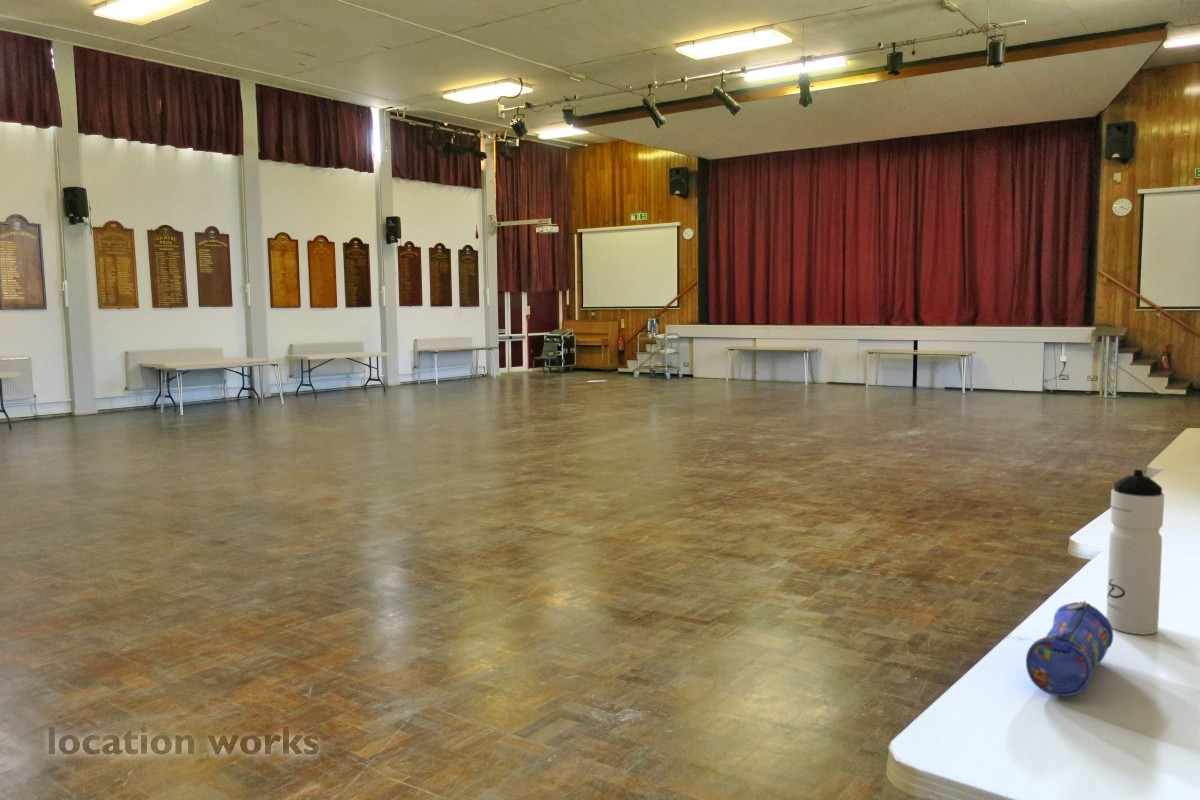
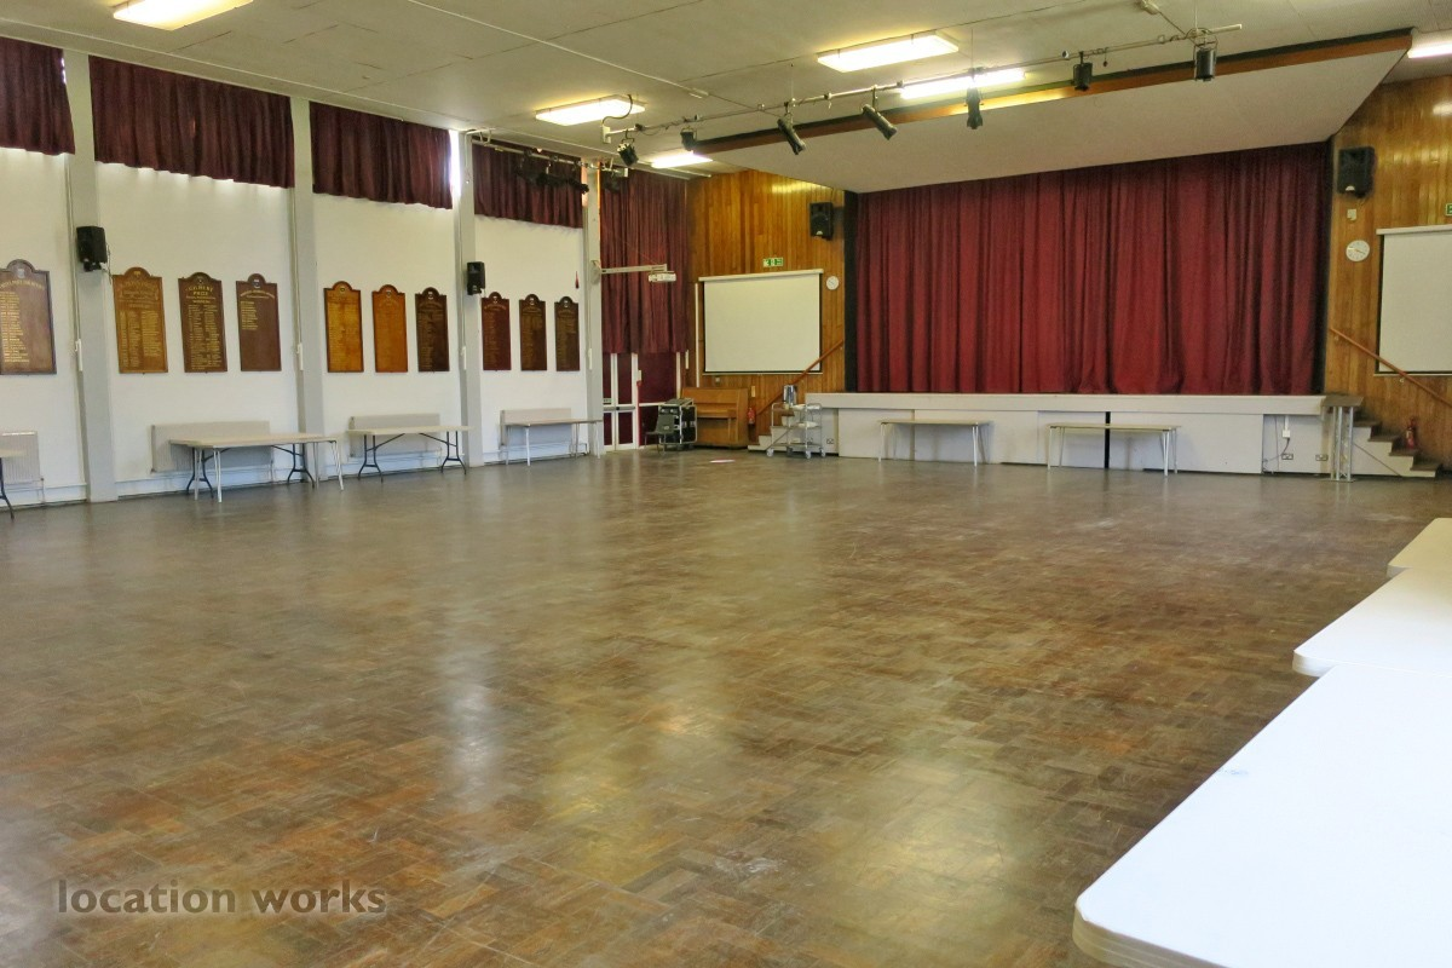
- pencil case [1025,600,1114,697]
- water bottle [1105,469,1165,635]
